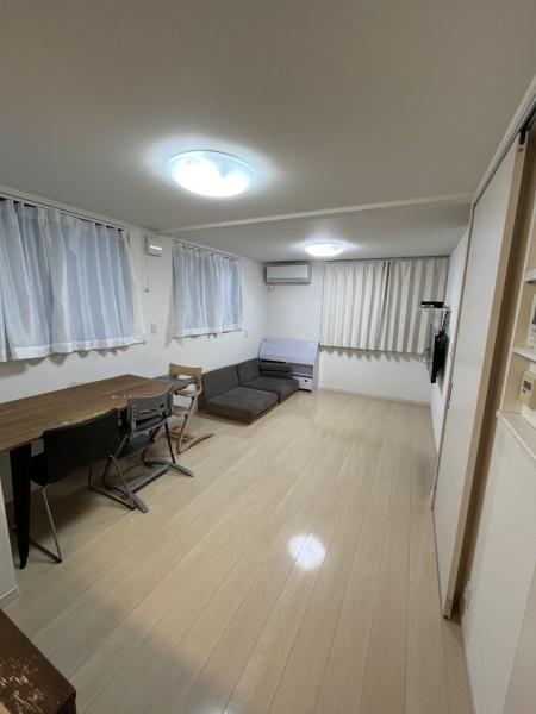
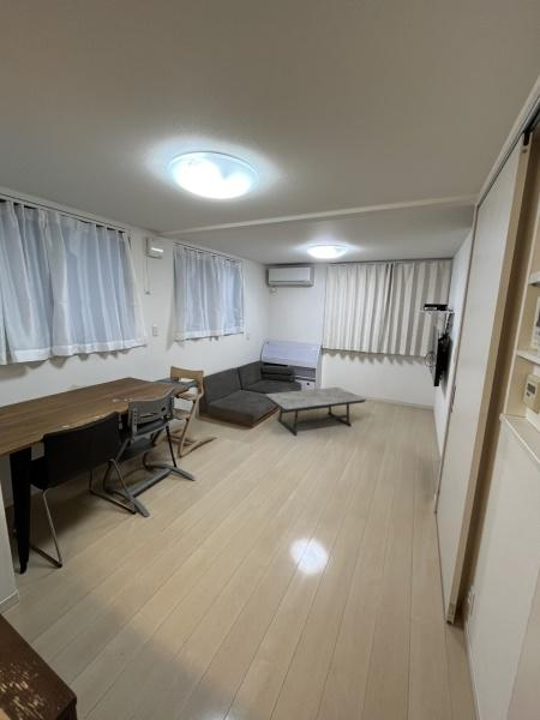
+ coffee table [264,386,367,437]
